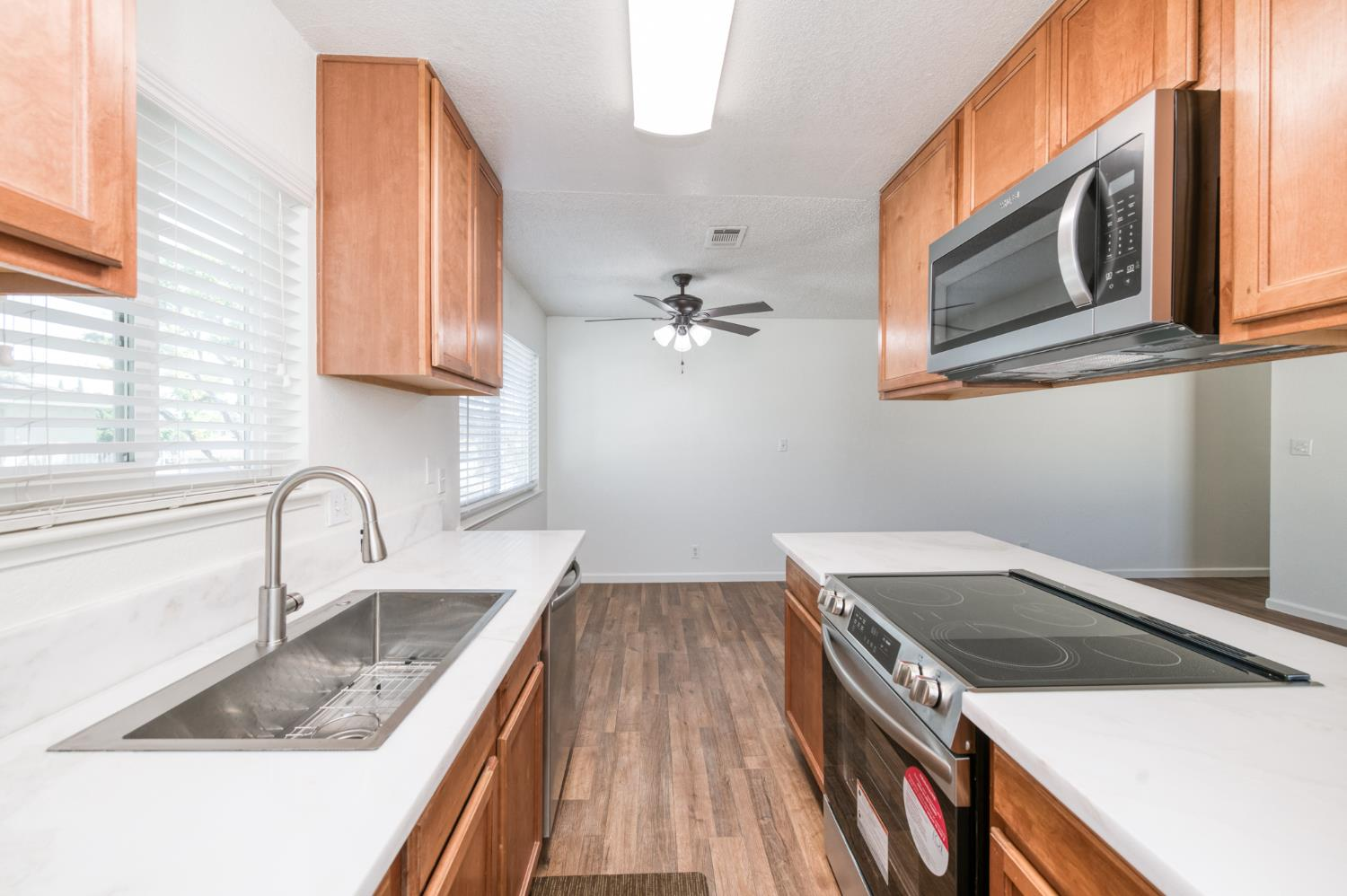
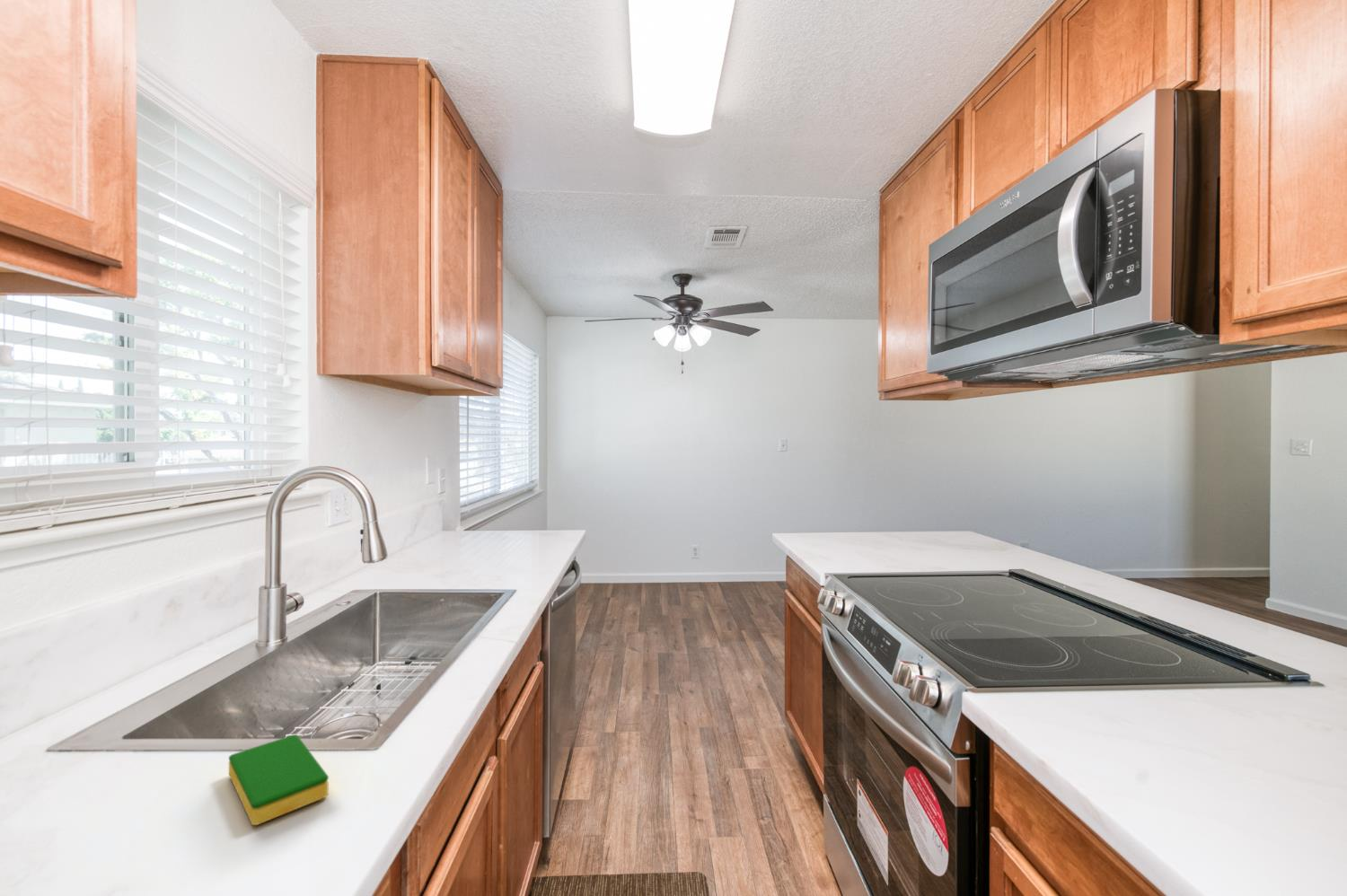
+ dish sponge [228,733,330,826]
